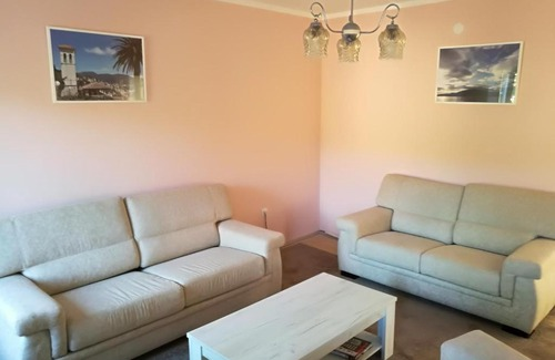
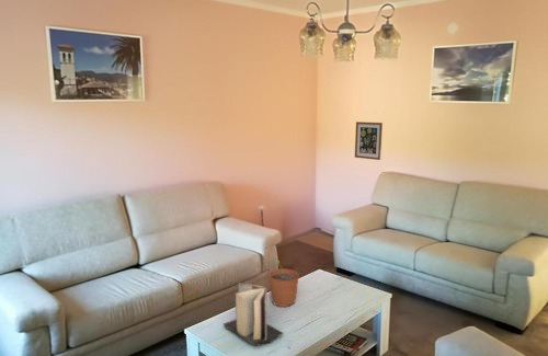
+ wall art [354,120,384,161]
+ book [222,282,284,347]
+ plant pot [267,260,300,308]
